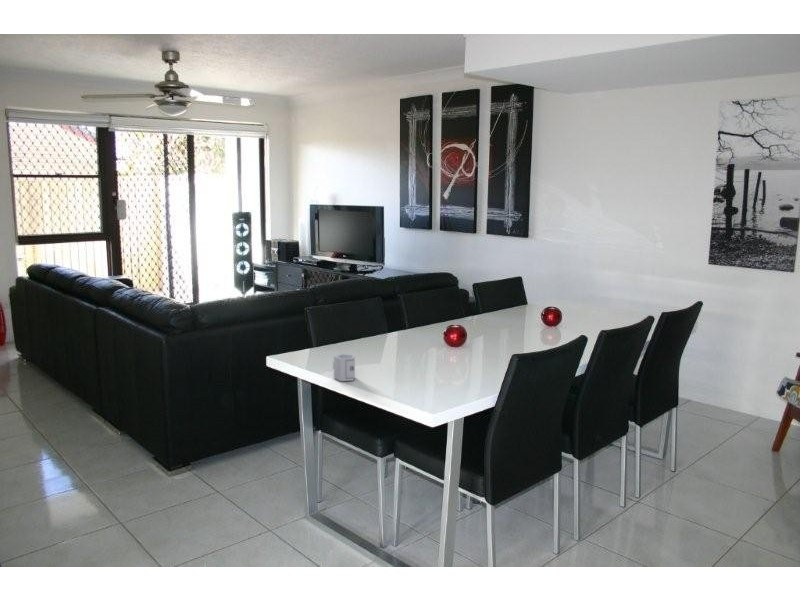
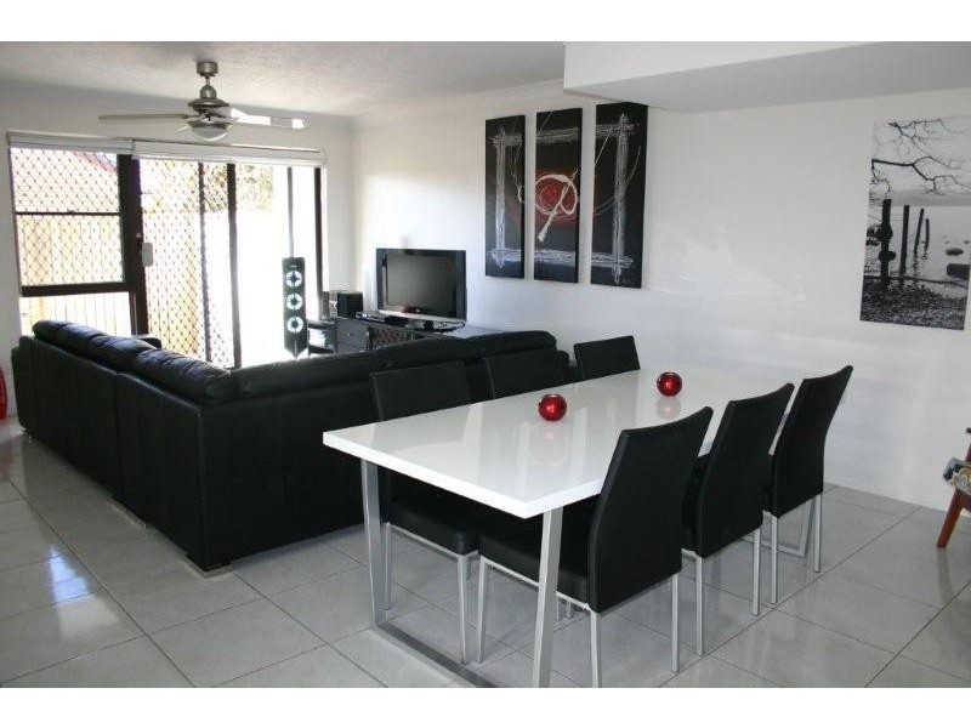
- cup [332,353,356,382]
